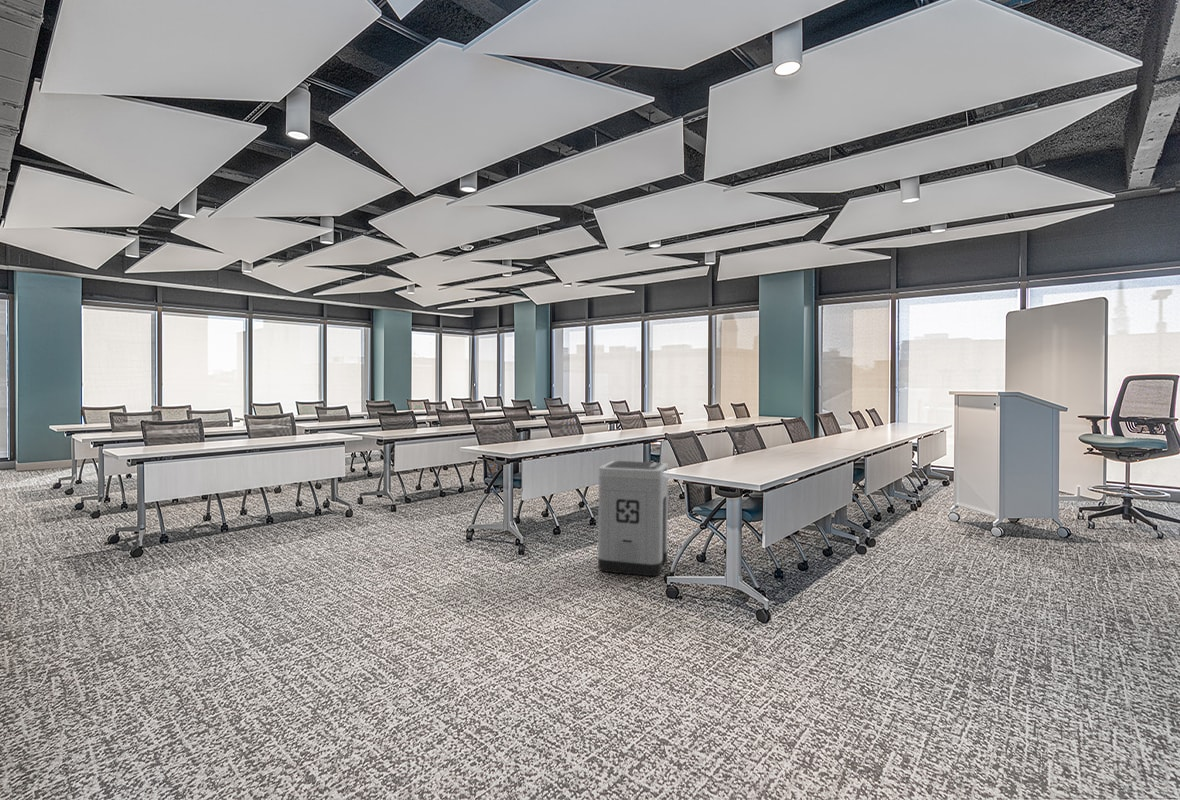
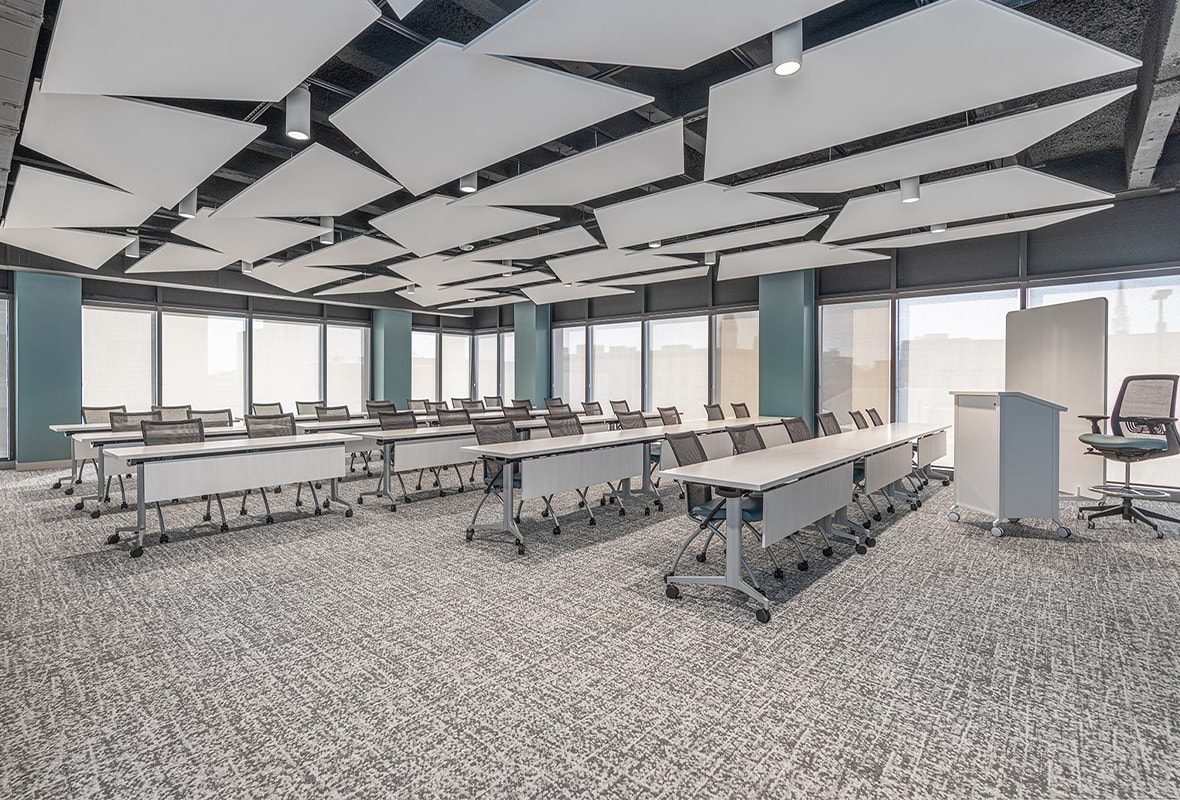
- trash can [597,460,669,577]
